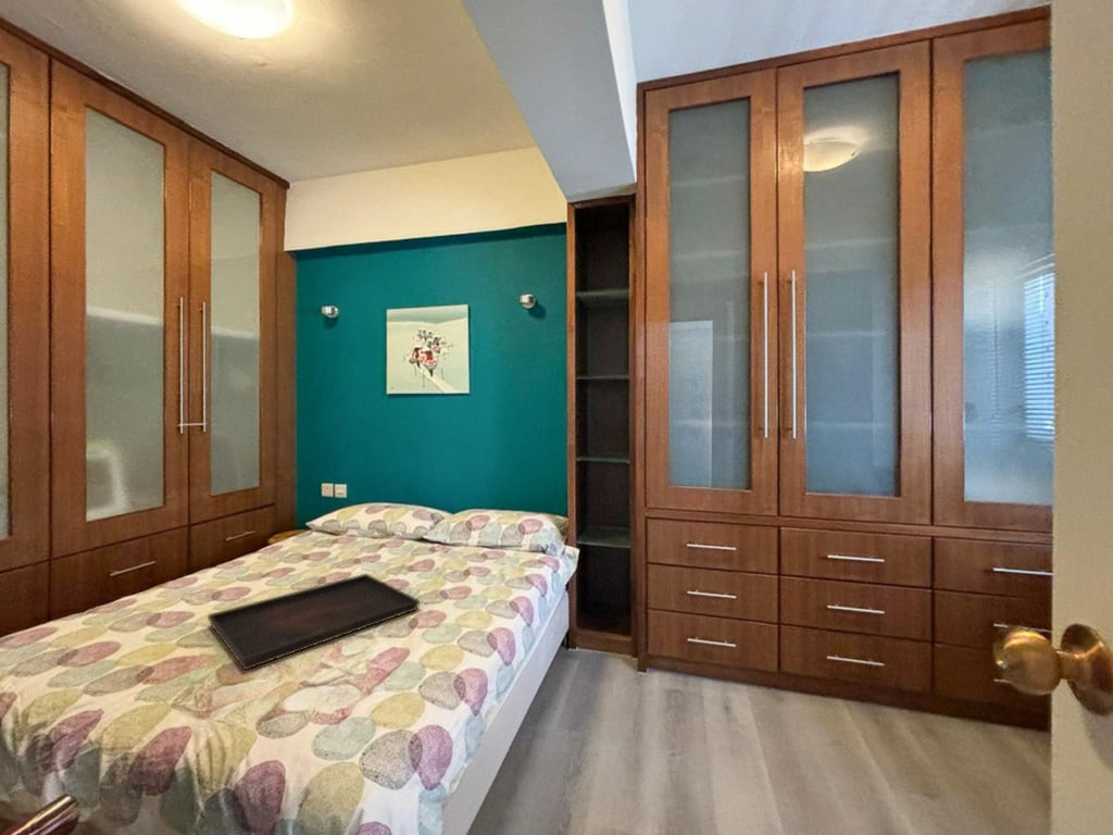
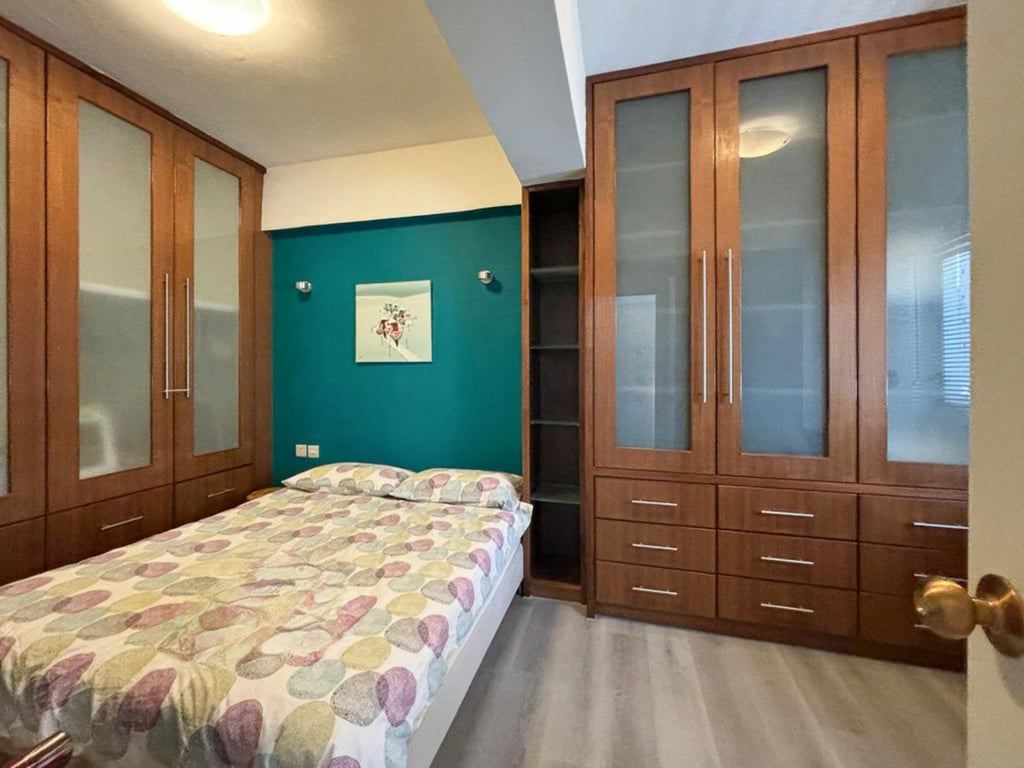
- serving tray [207,573,421,671]
